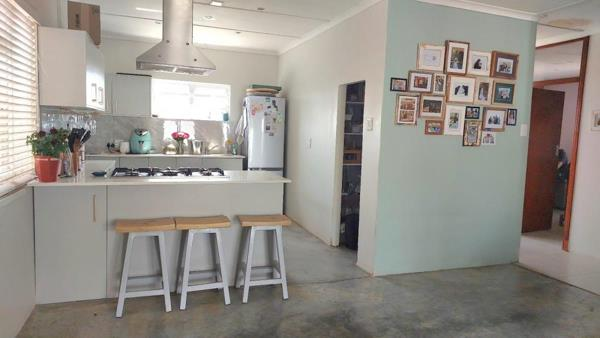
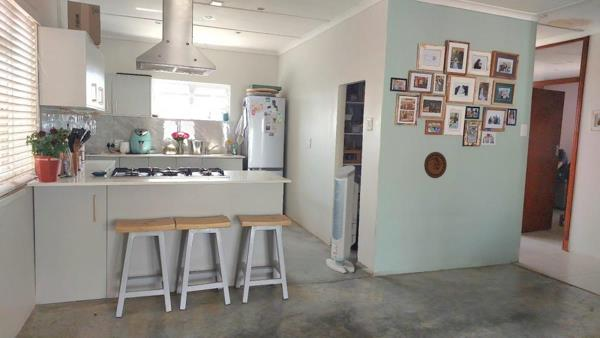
+ air purifier [325,164,360,274]
+ decorative plate [423,151,448,179]
